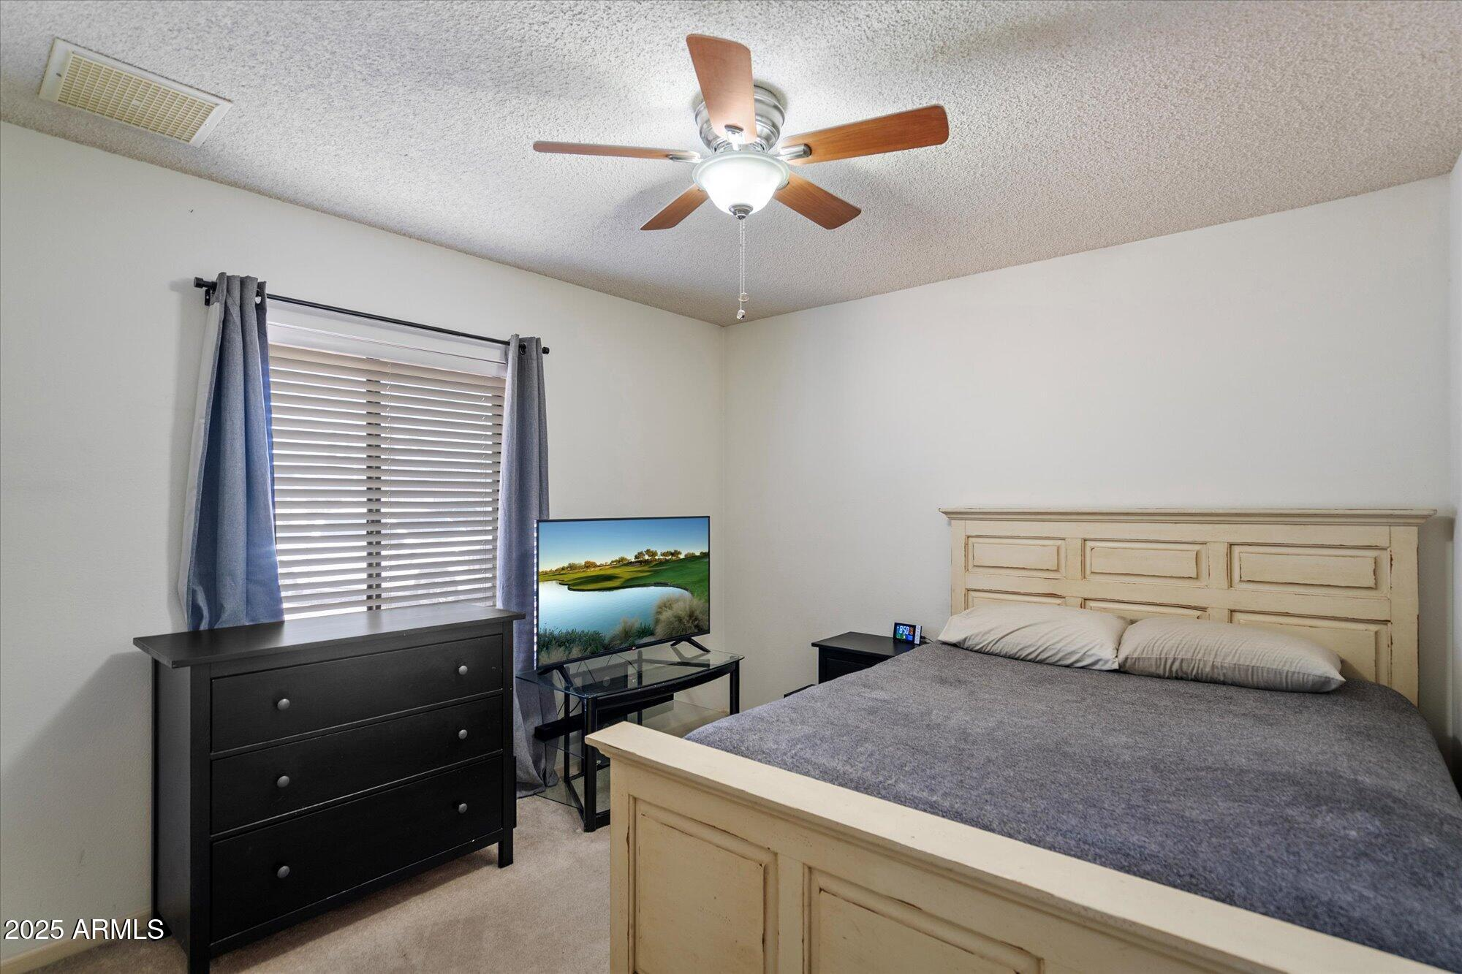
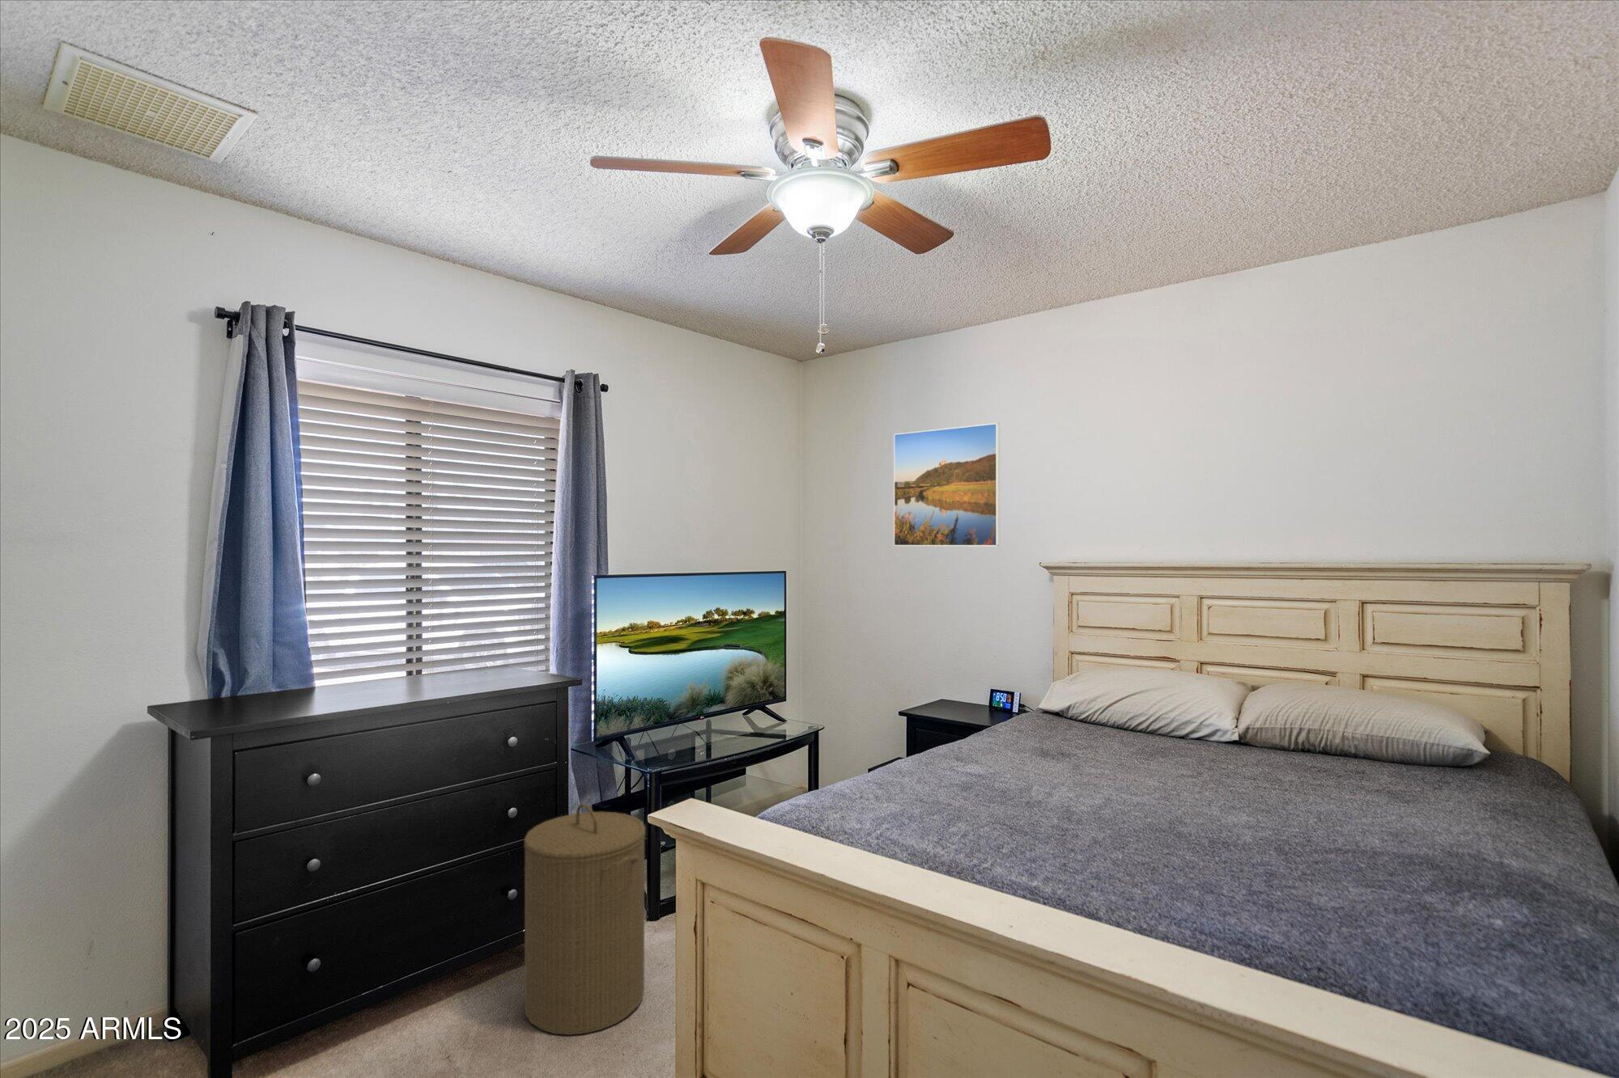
+ laundry hamper [522,802,646,1036]
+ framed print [893,422,1000,546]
